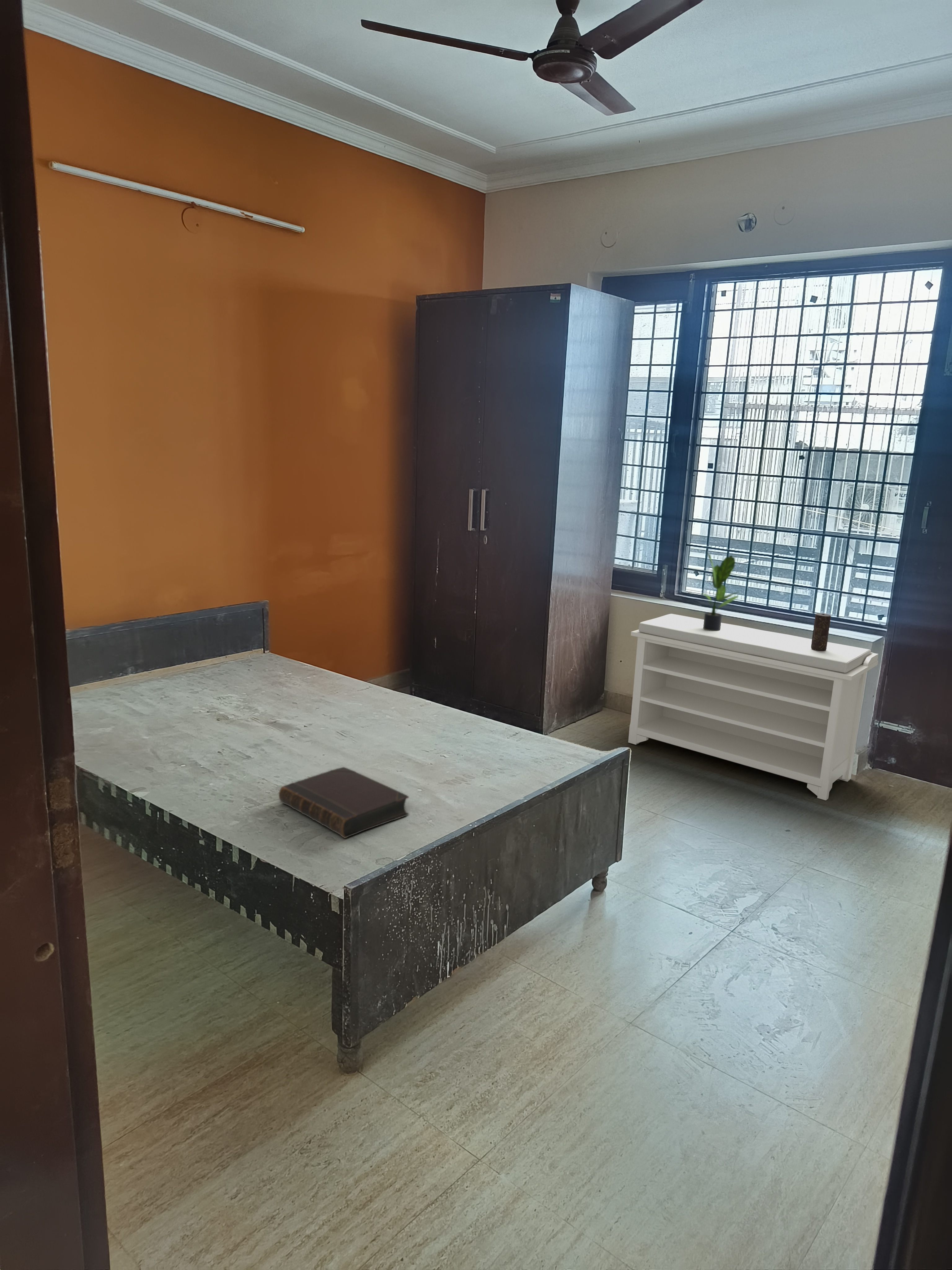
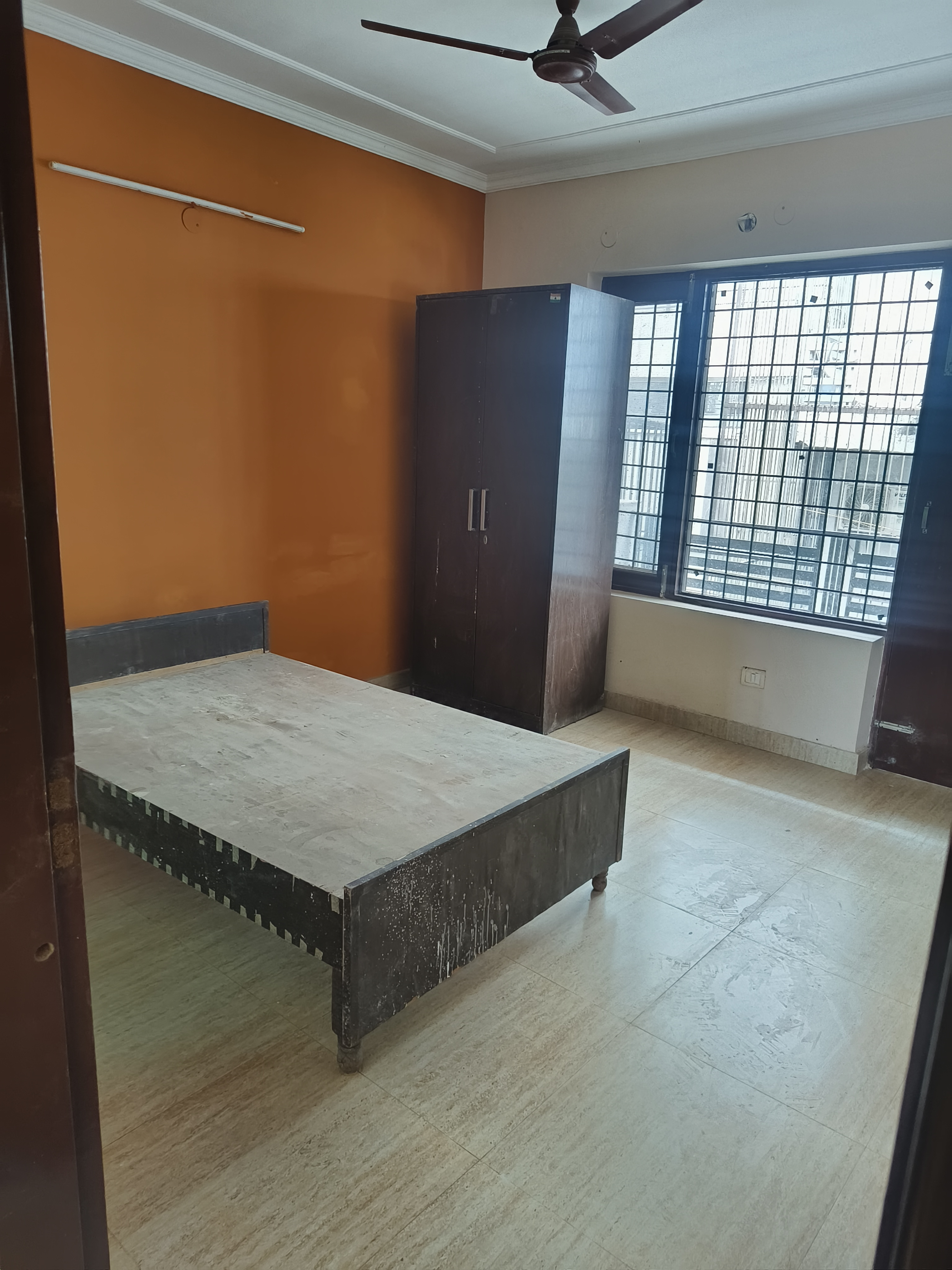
- candle [811,613,831,651]
- bench [628,613,879,801]
- book [279,767,409,838]
- potted plant [700,552,742,631]
